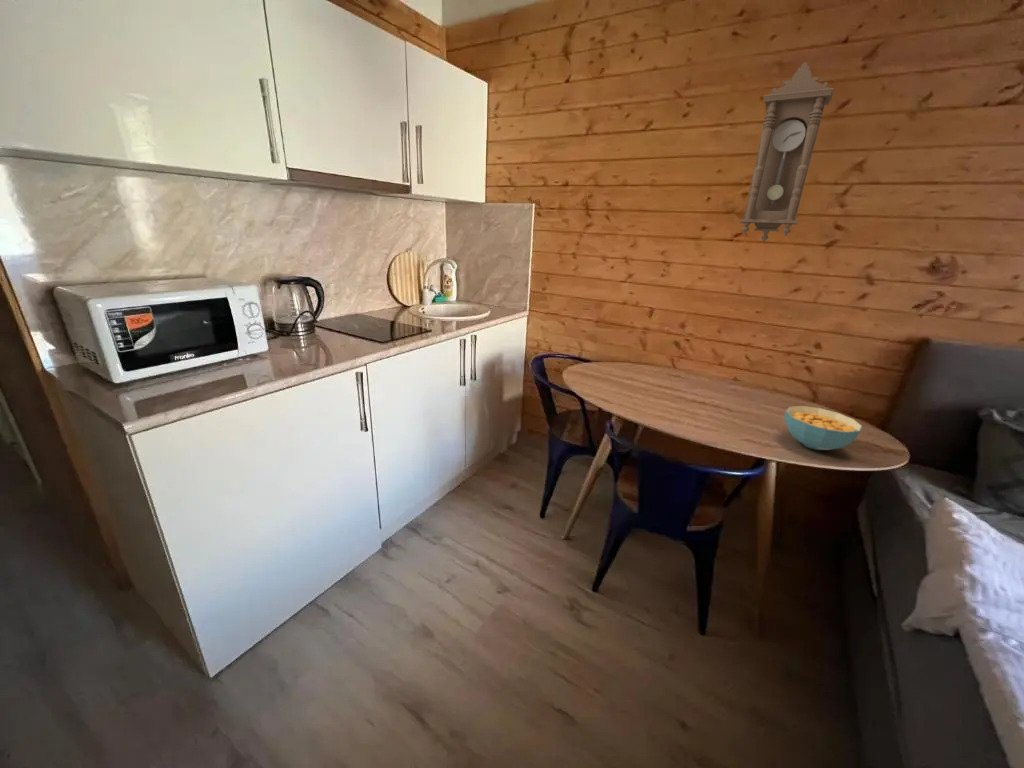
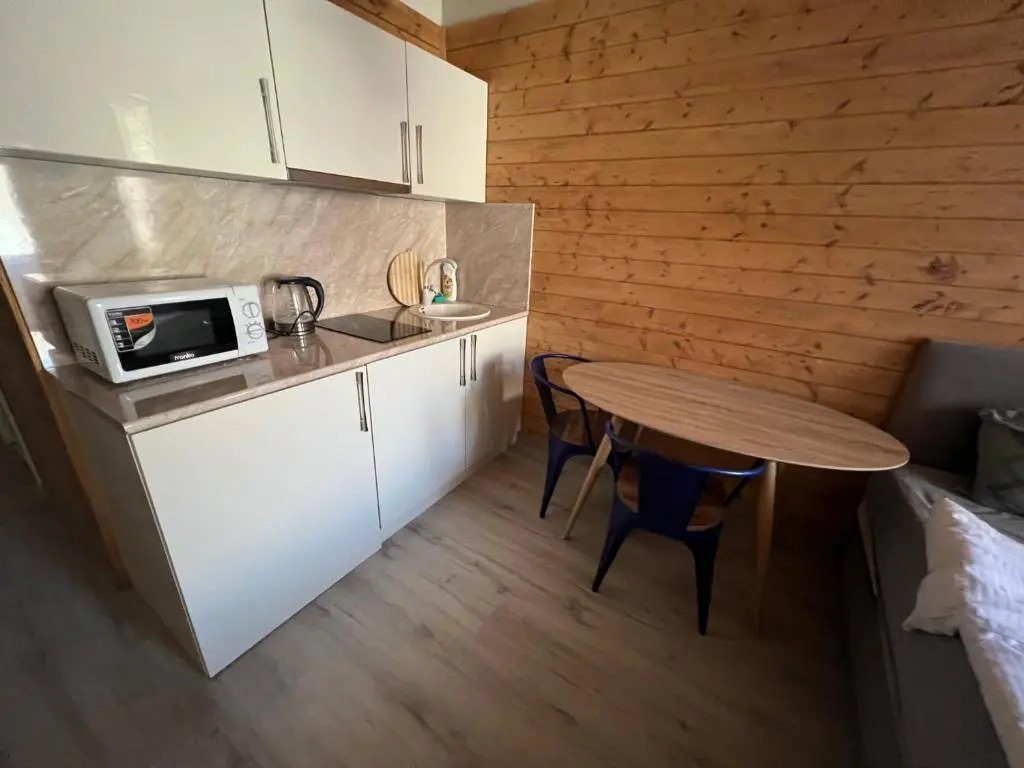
- cereal bowl [784,405,863,451]
- pendulum clock [738,61,835,243]
